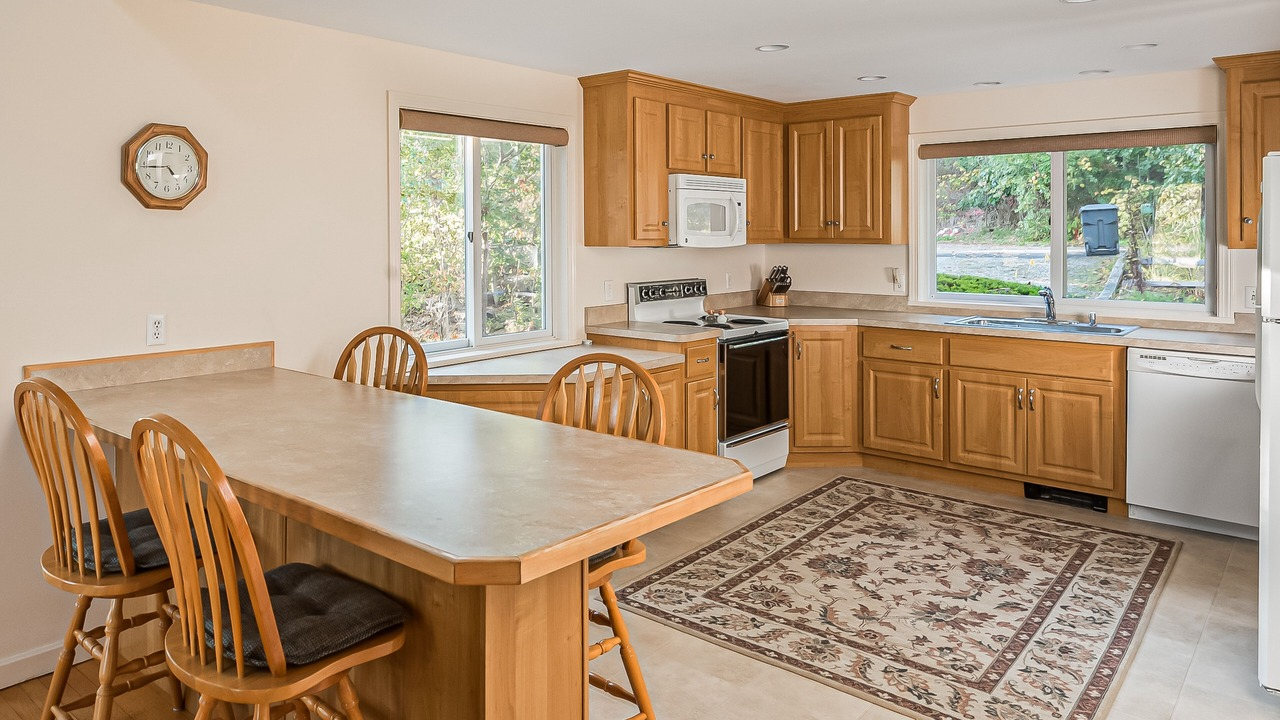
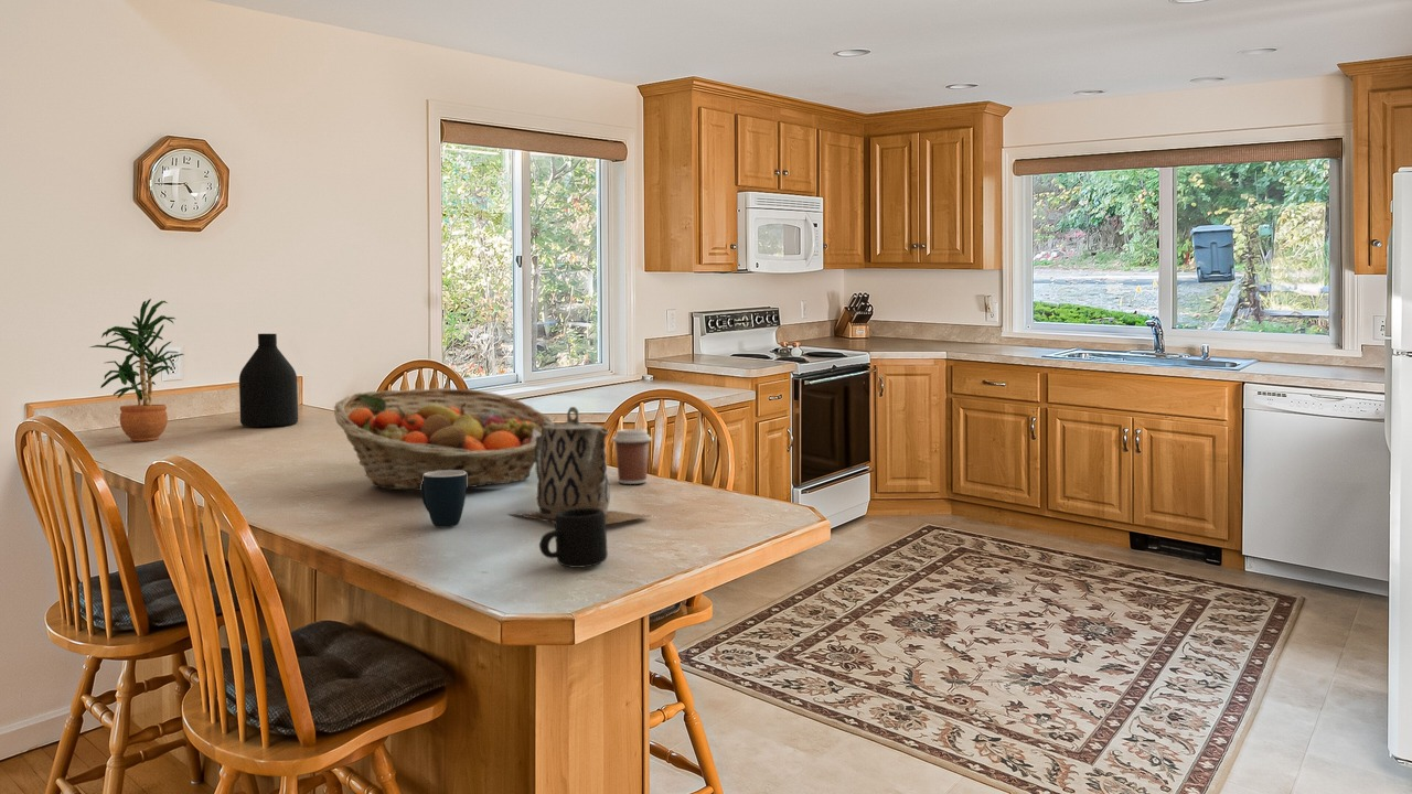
+ fruit basket [333,387,554,492]
+ coffee cup [611,428,653,485]
+ potted plant [89,298,185,442]
+ bottle [238,333,299,428]
+ teapot [506,406,651,525]
+ mug [538,508,609,569]
+ mug [420,471,468,528]
